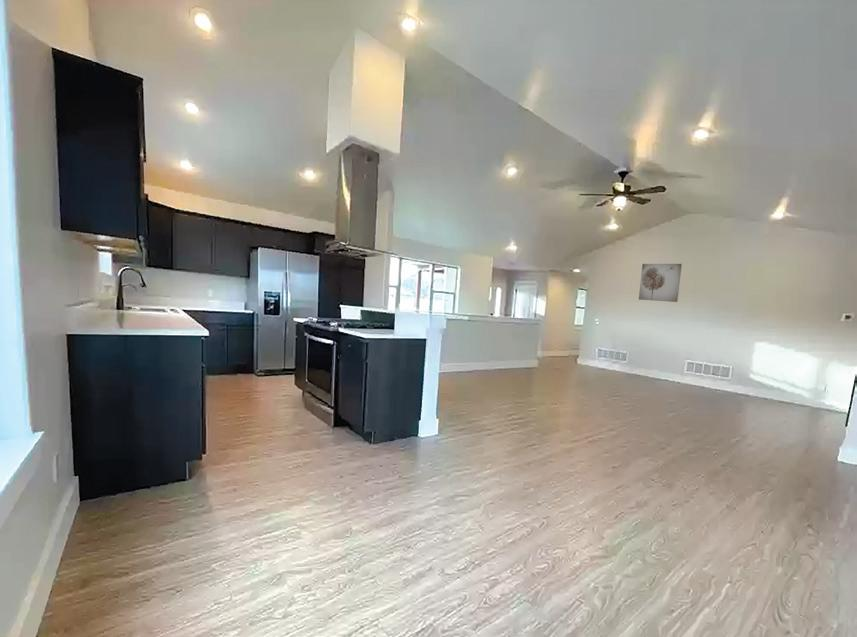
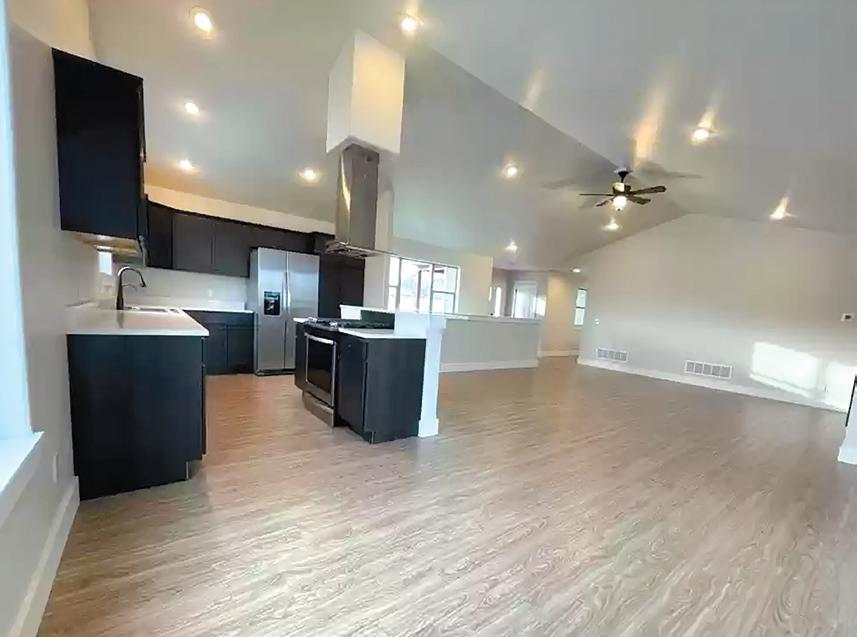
- wall art [638,263,683,303]
